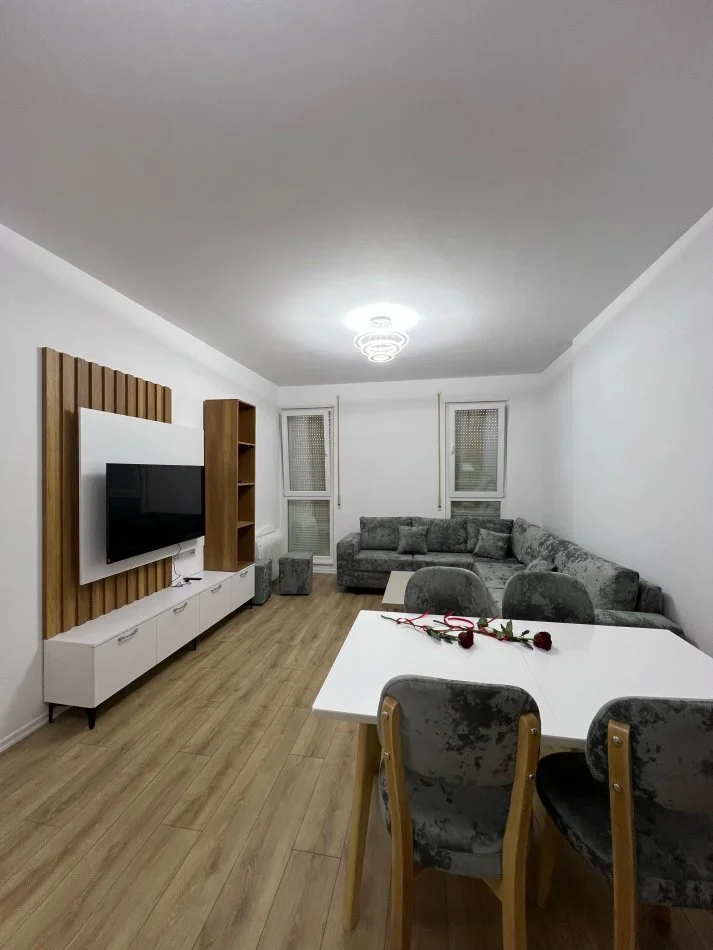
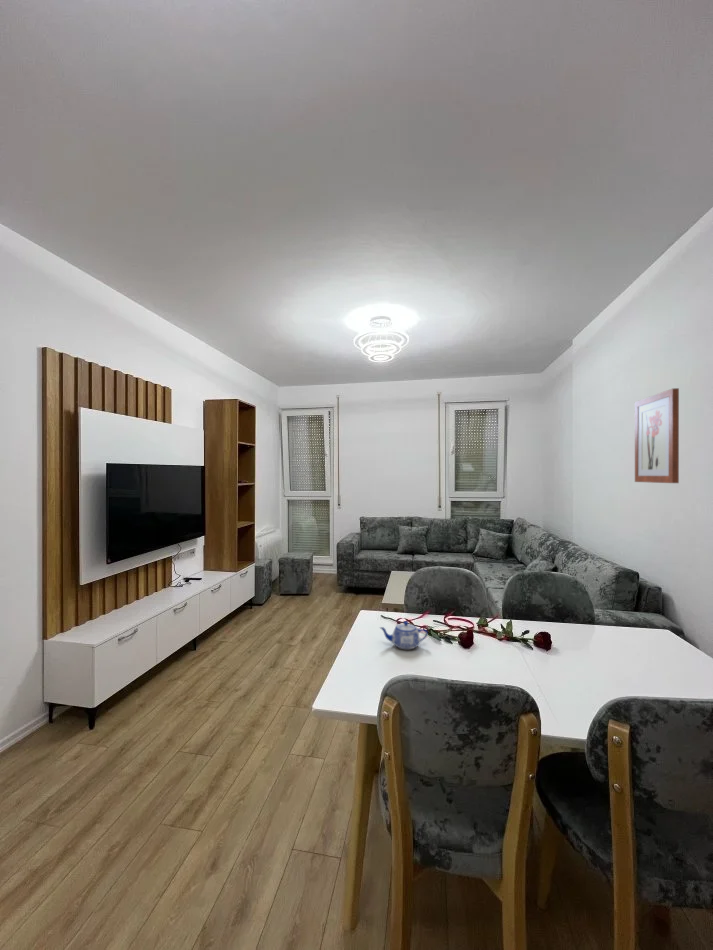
+ teapot [378,620,429,650]
+ wall art [634,387,680,484]
